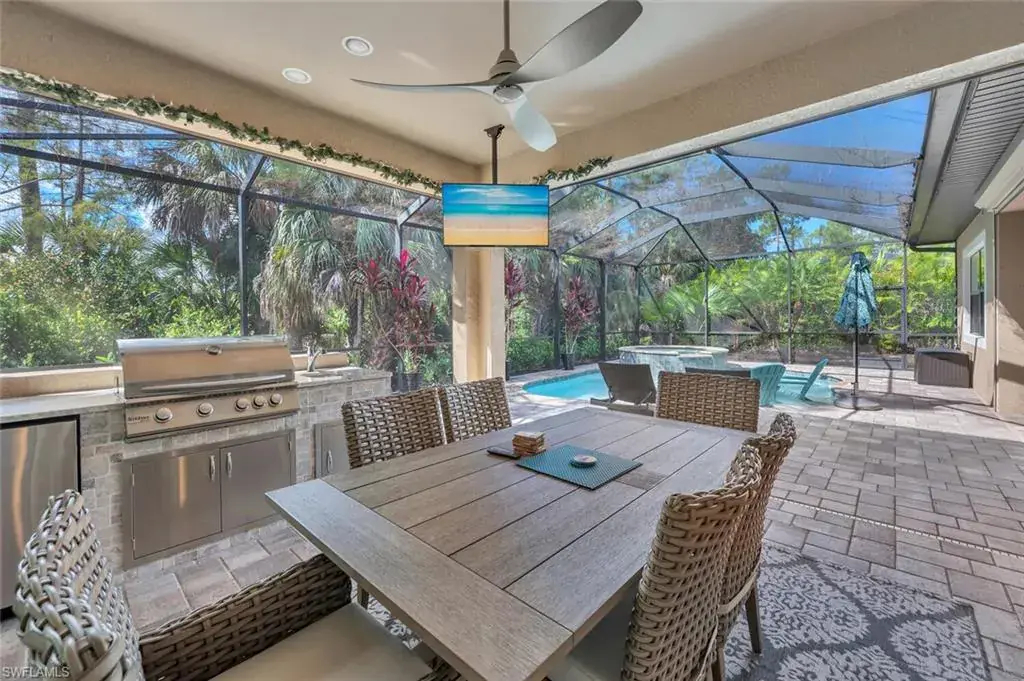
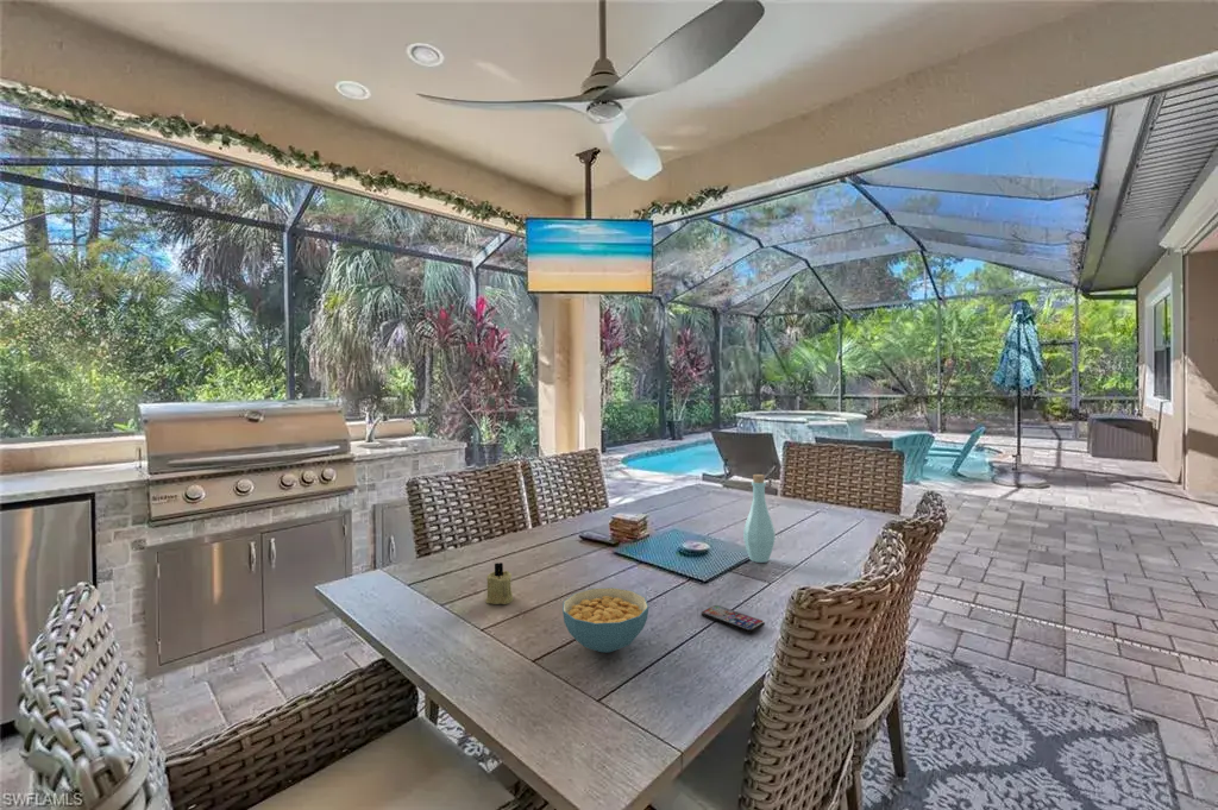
+ bottle [742,473,777,564]
+ smartphone [699,604,766,634]
+ candle [485,561,514,605]
+ cereal bowl [561,586,649,654]
